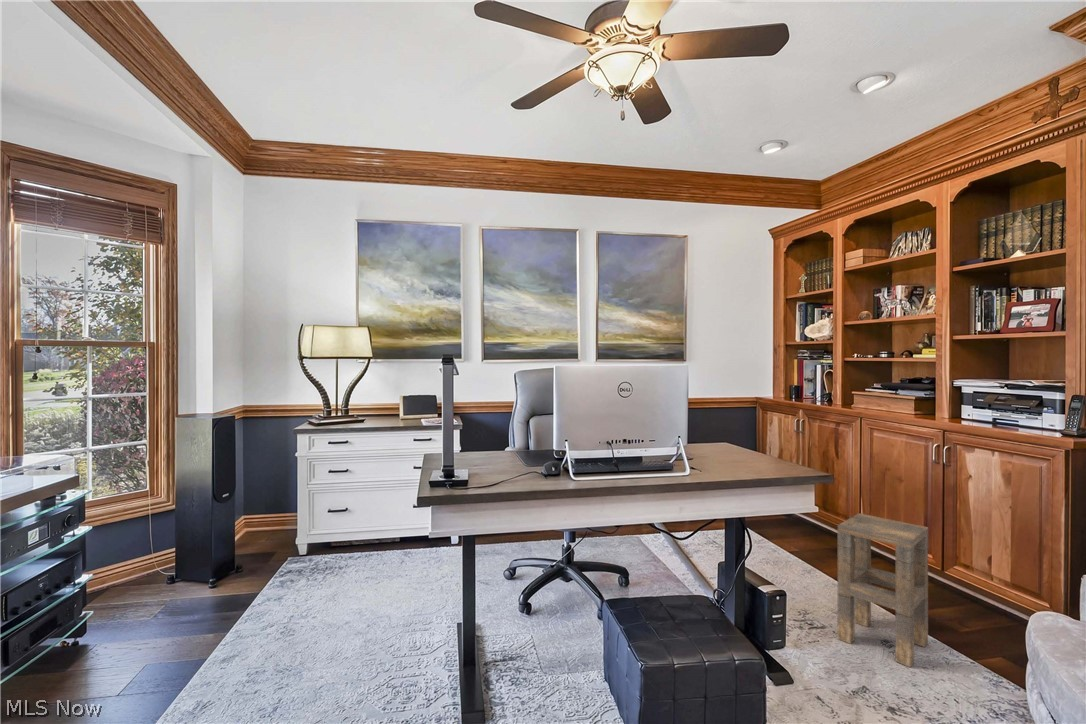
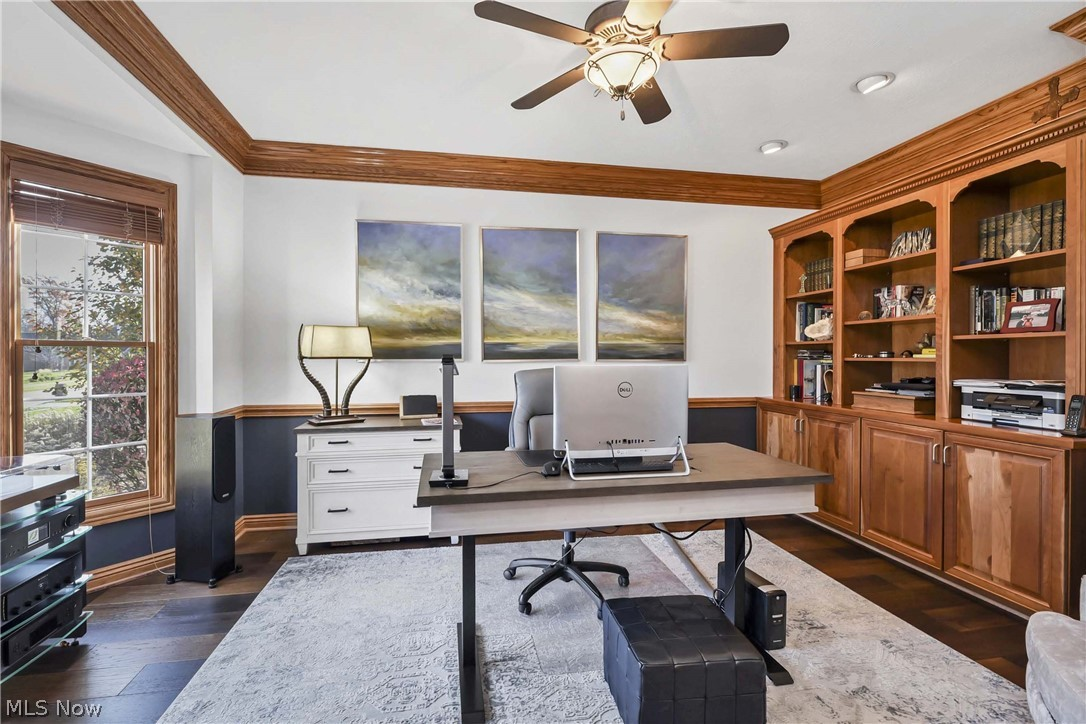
- side table [837,512,929,668]
